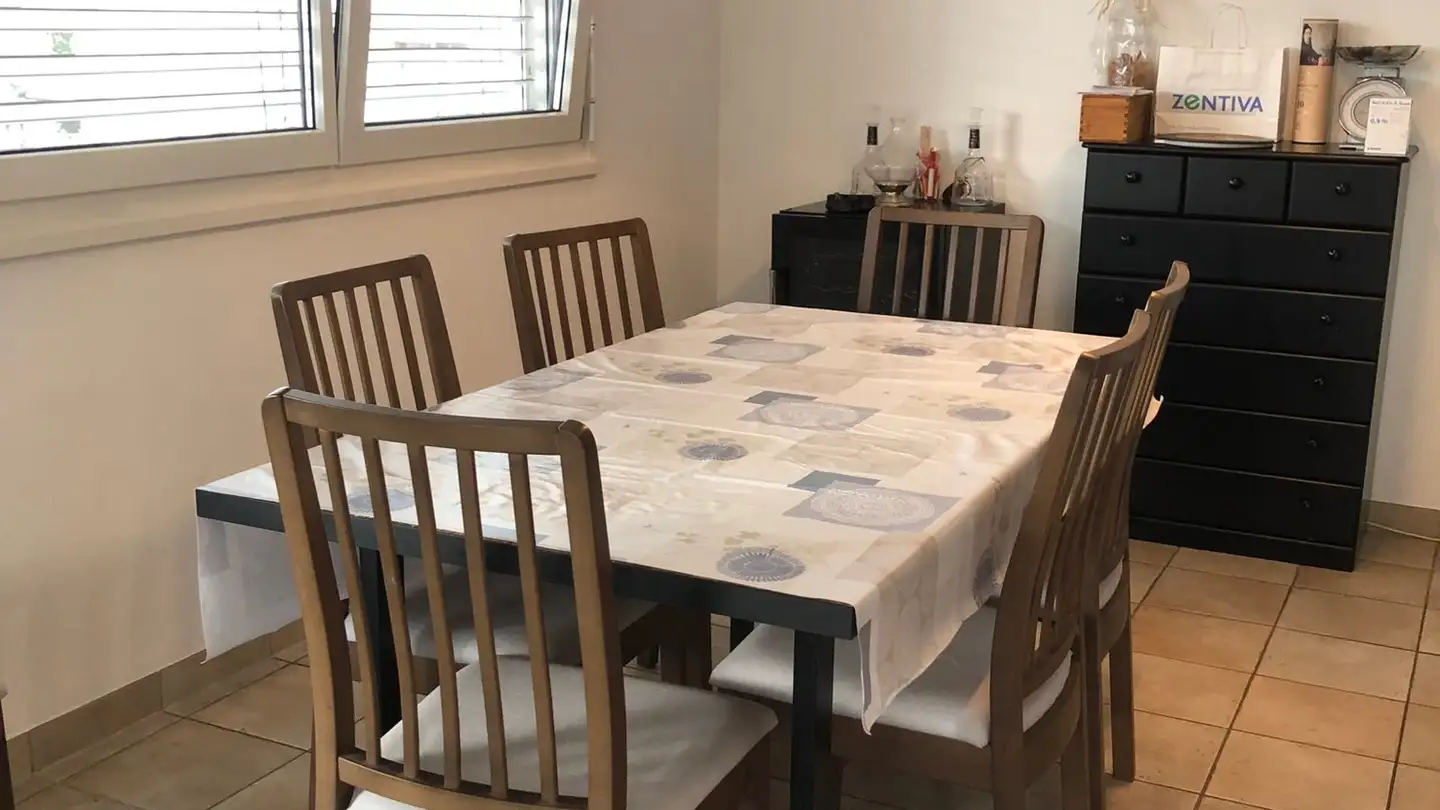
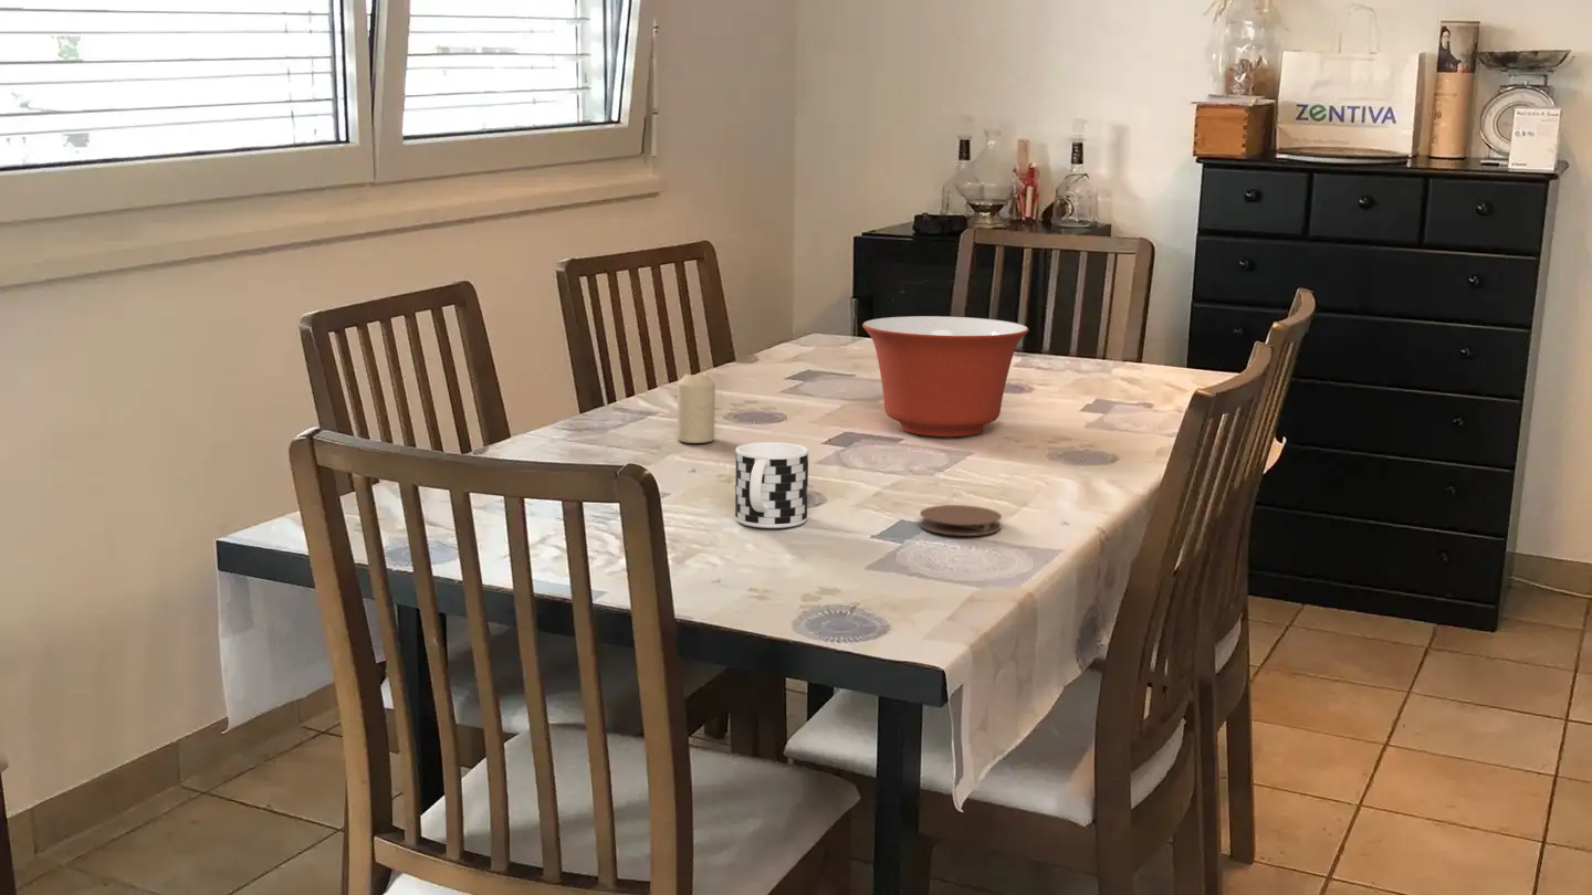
+ cup [734,441,809,529]
+ coaster [919,504,1003,537]
+ candle [677,371,716,444]
+ mixing bowl [861,315,1030,438]
